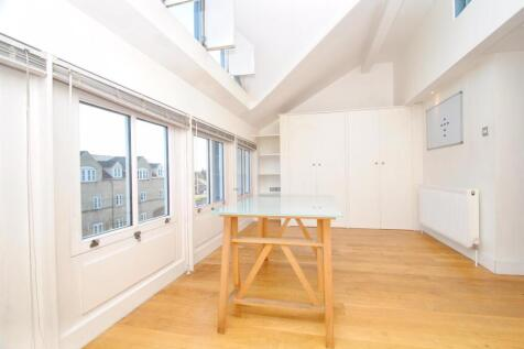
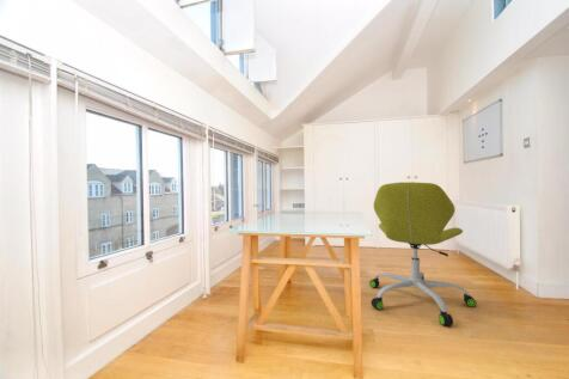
+ office chair [368,181,478,326]
